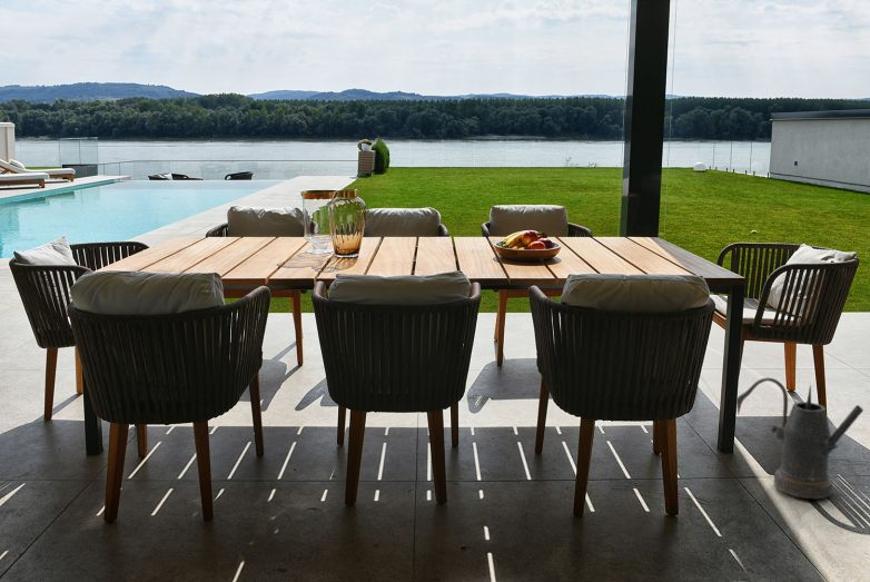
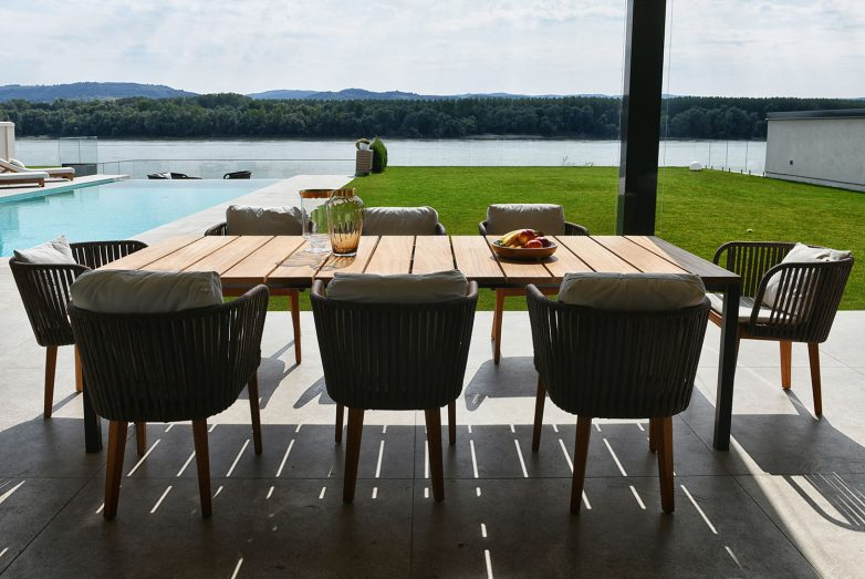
- watering can [735,377,864,500]
